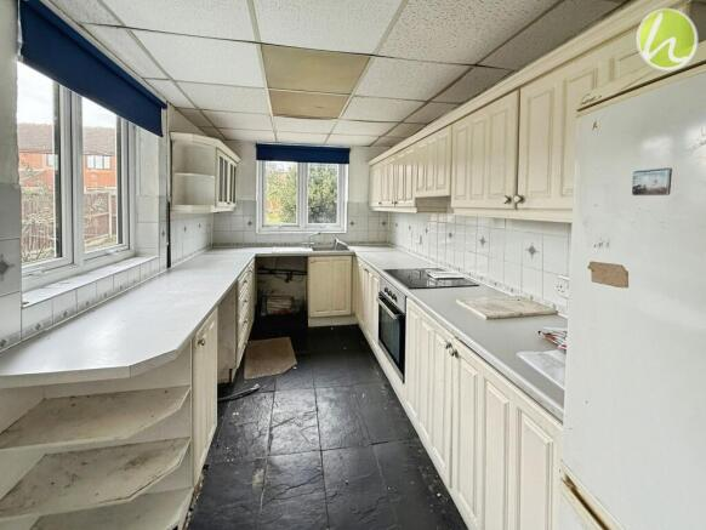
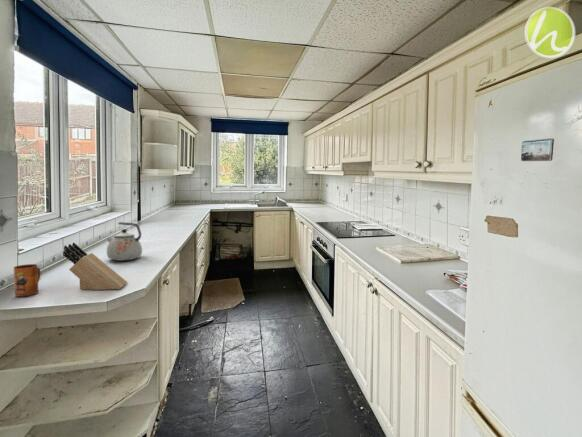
+ mug [13,263,41,297]
+ knife block [62,242,128,291]
+ kettle [105,221,143,262]
